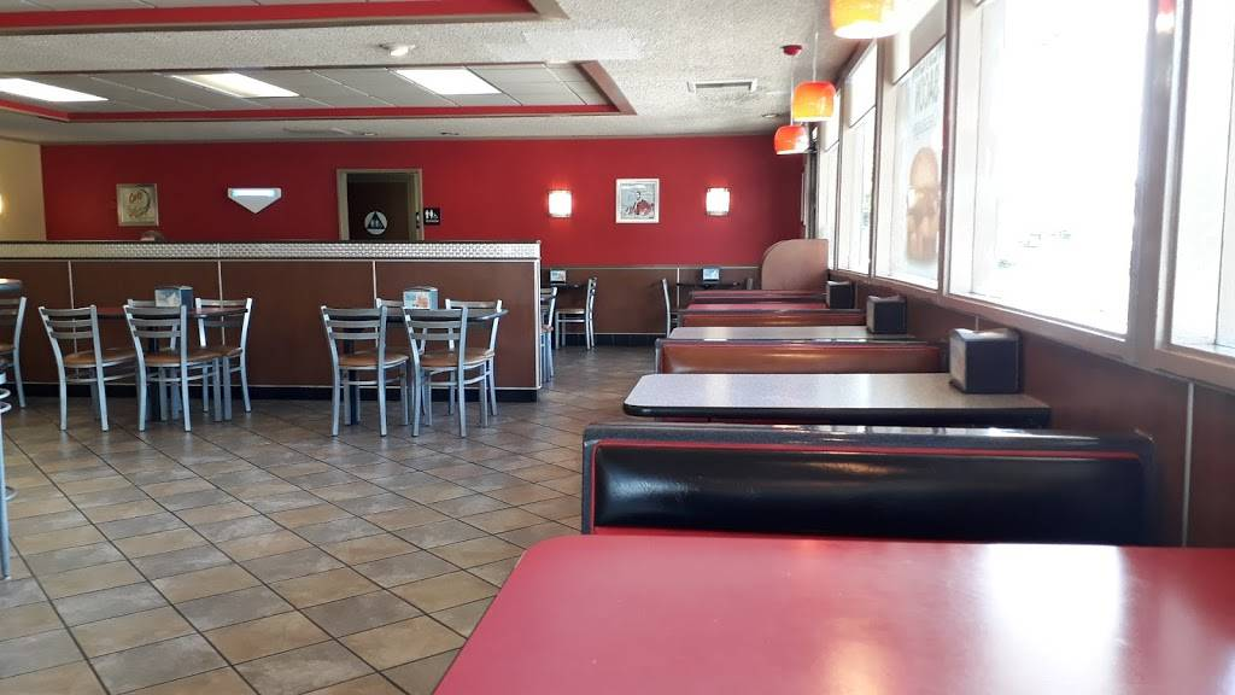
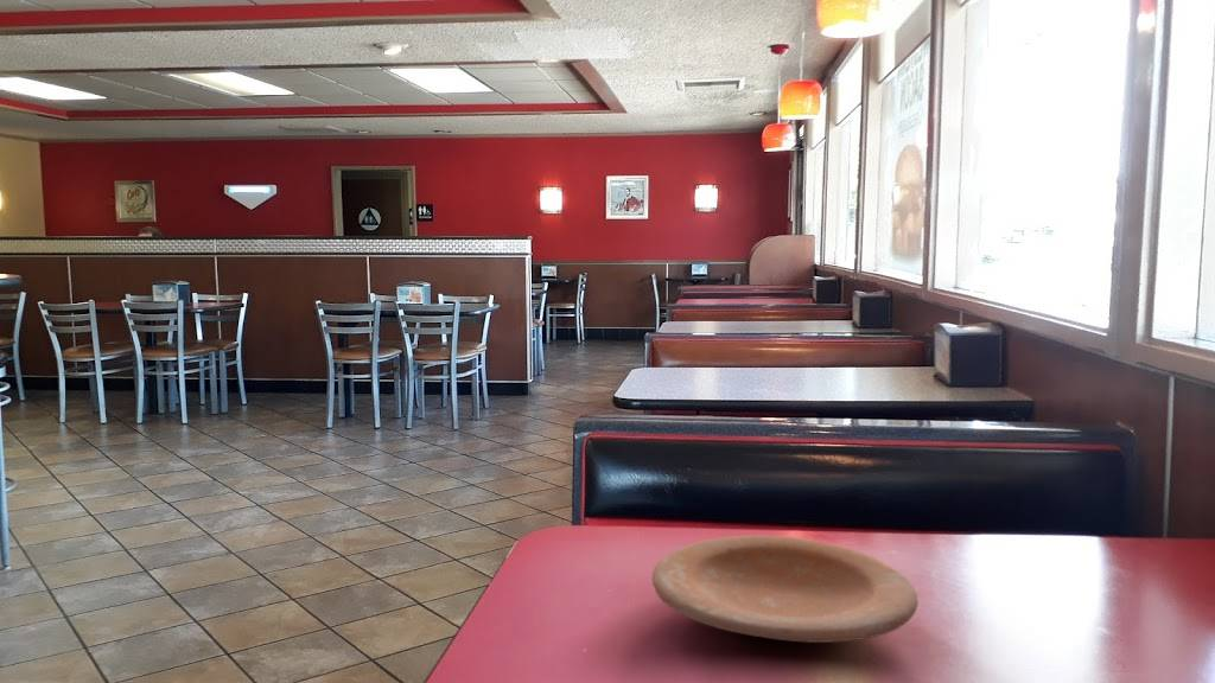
+ plate [651,534,920,644]
